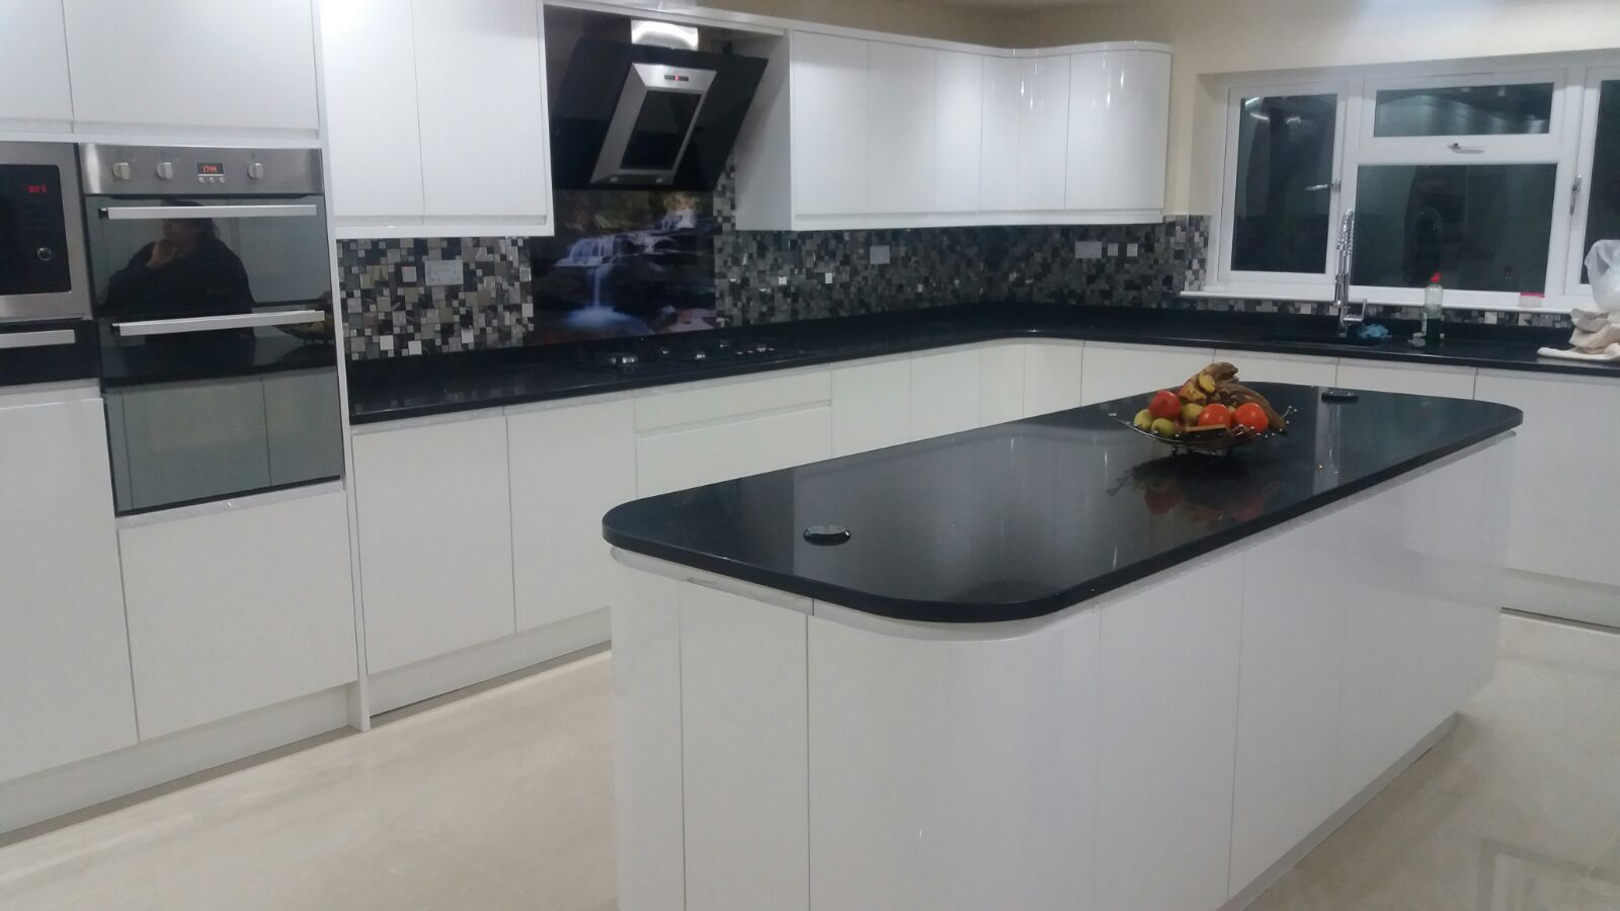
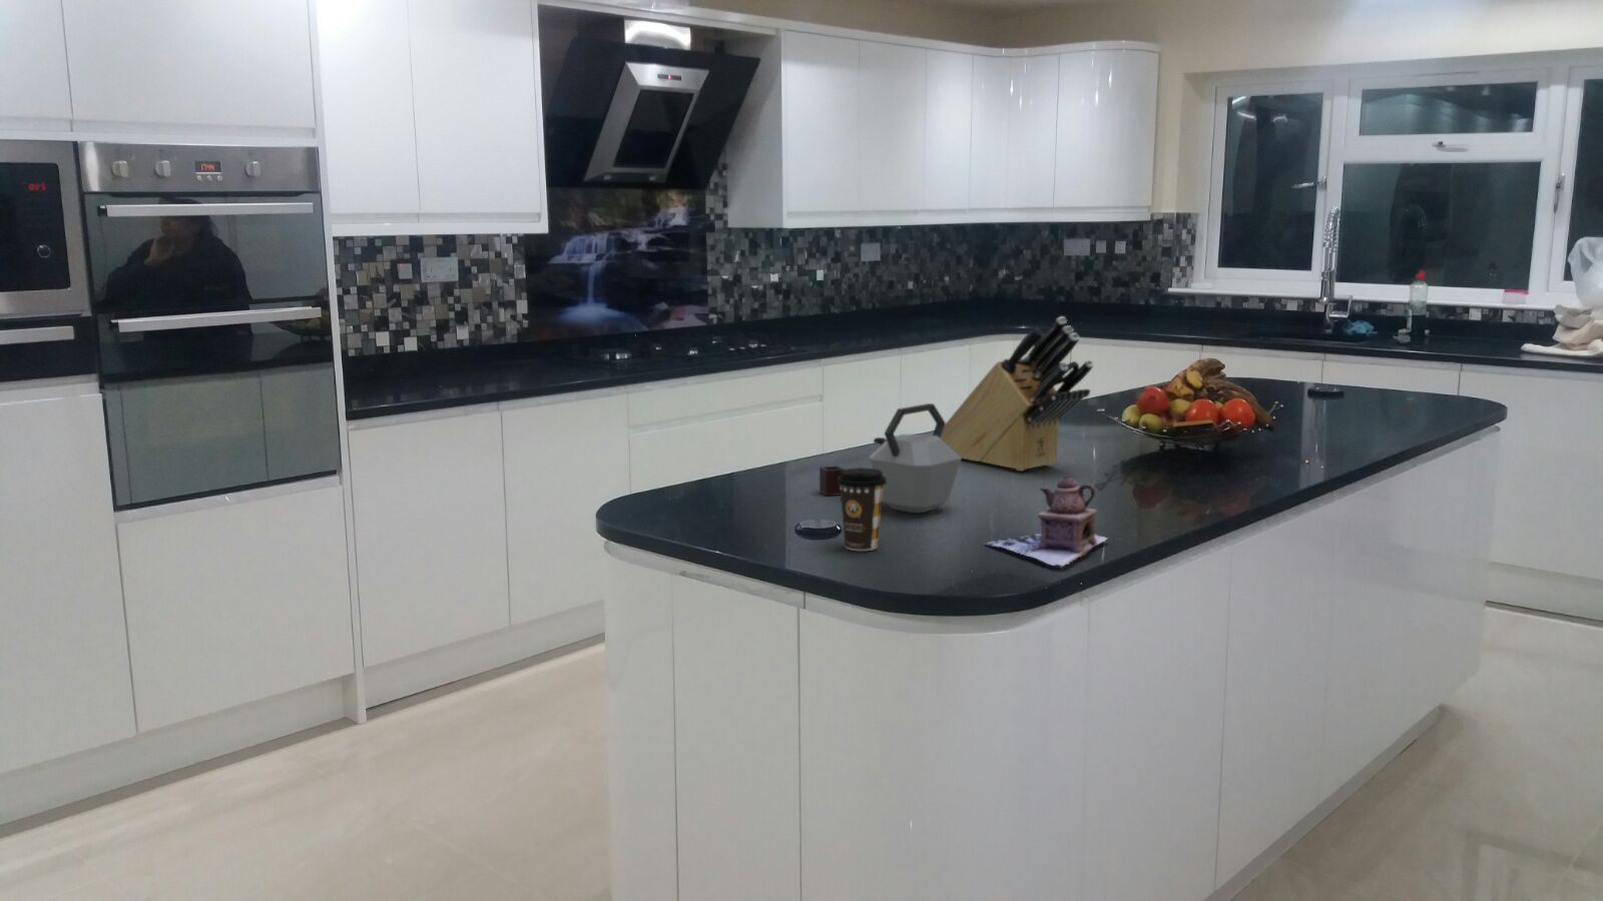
+ teapot [984,475,1109,570]
+ knife block [940,316,1094,472]
+ coffee cup [837,466,886,551]
+ kettle [818,403,963,514]
